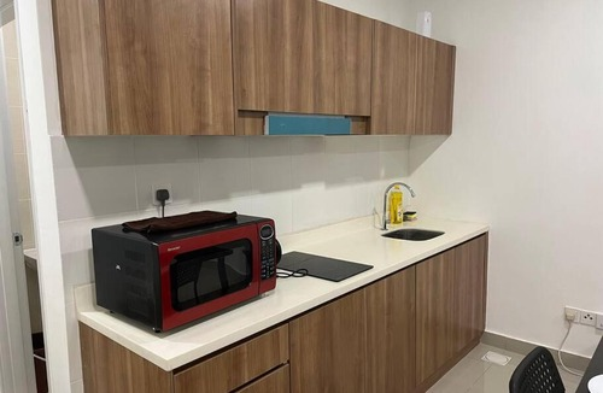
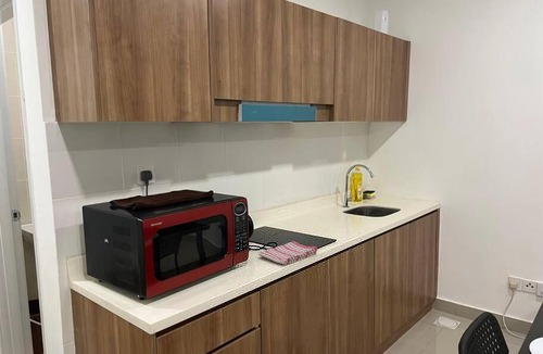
+ dish towel [257,240,318,266]
